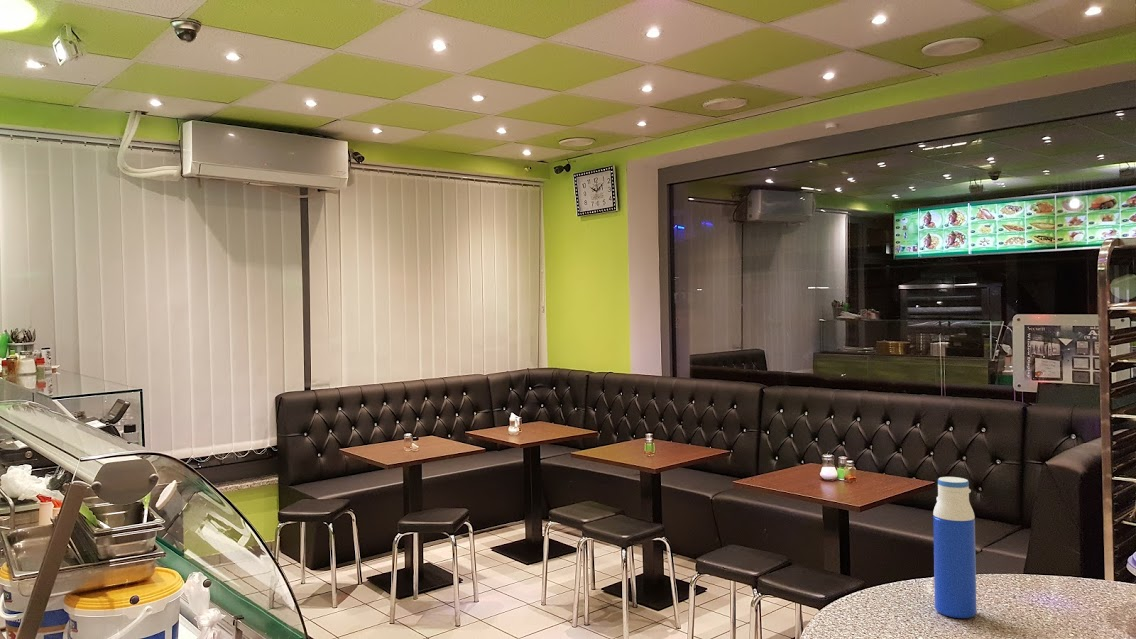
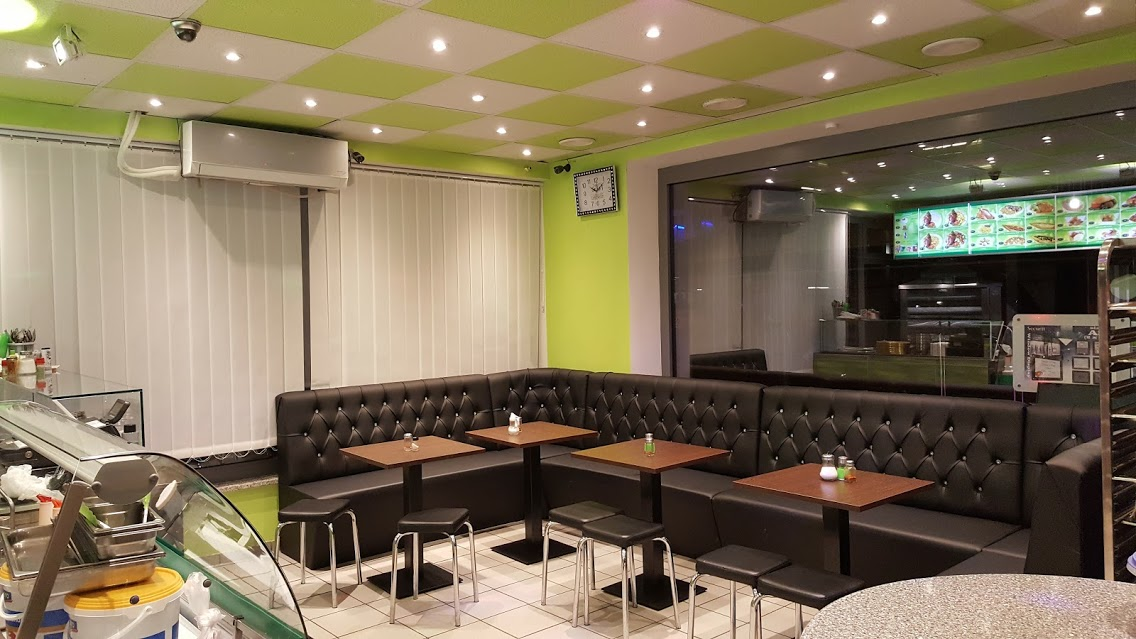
- water bottle [932,476,977,619]
